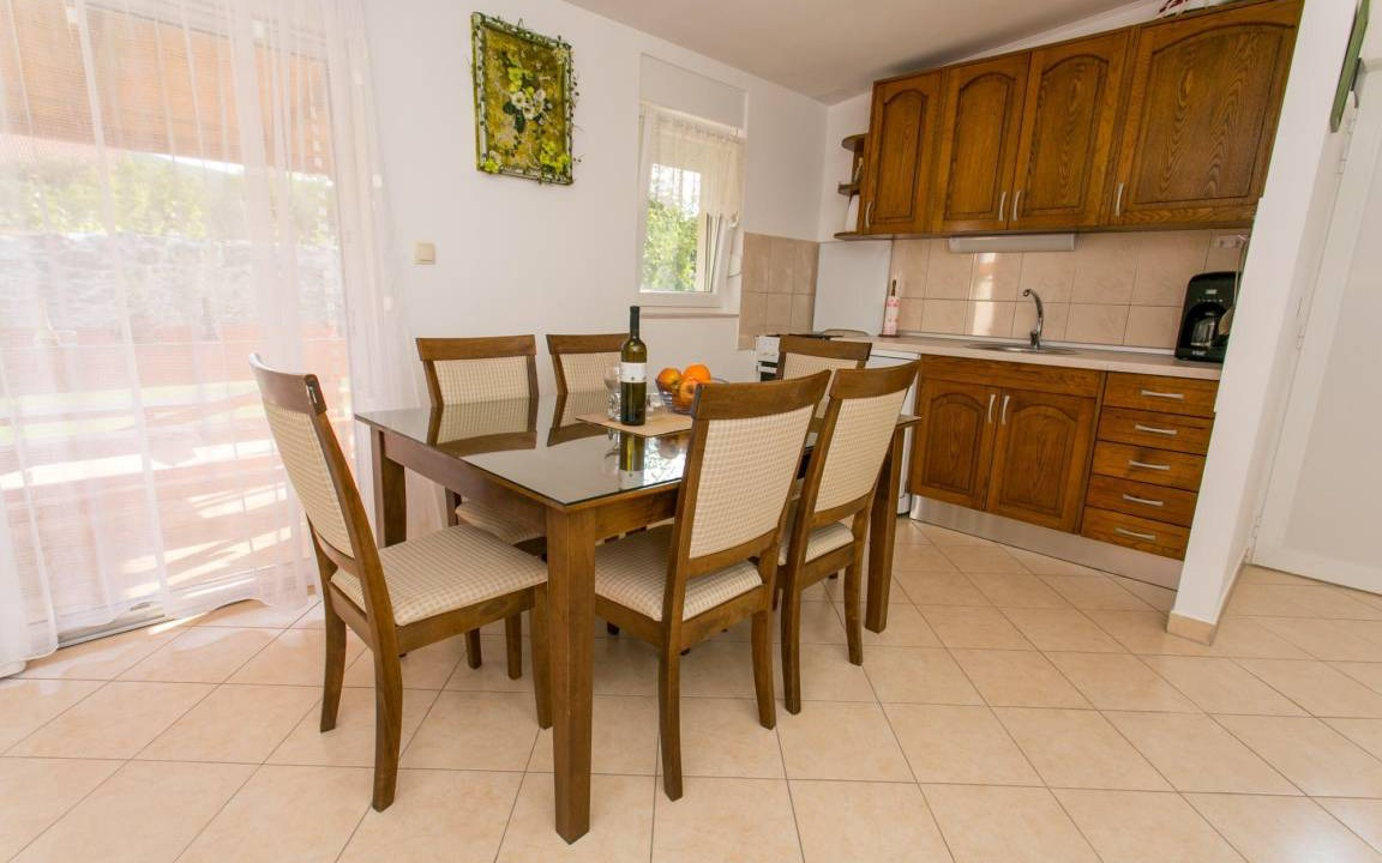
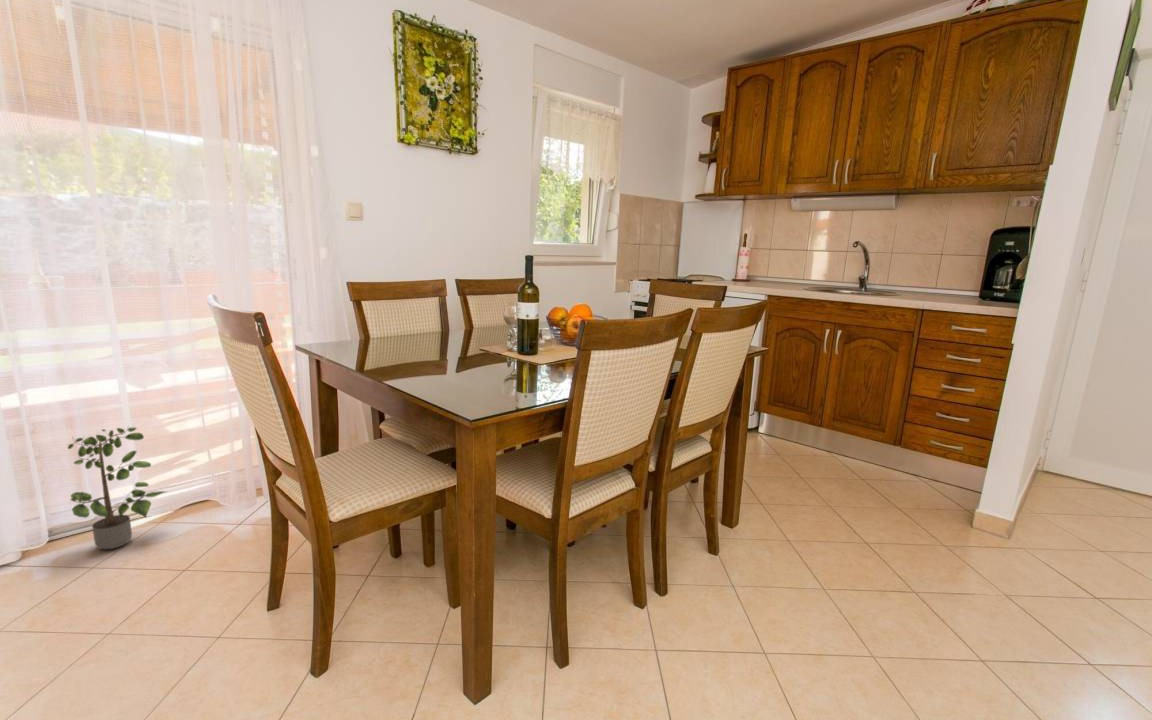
+ potted plant [67,426,169,550]
